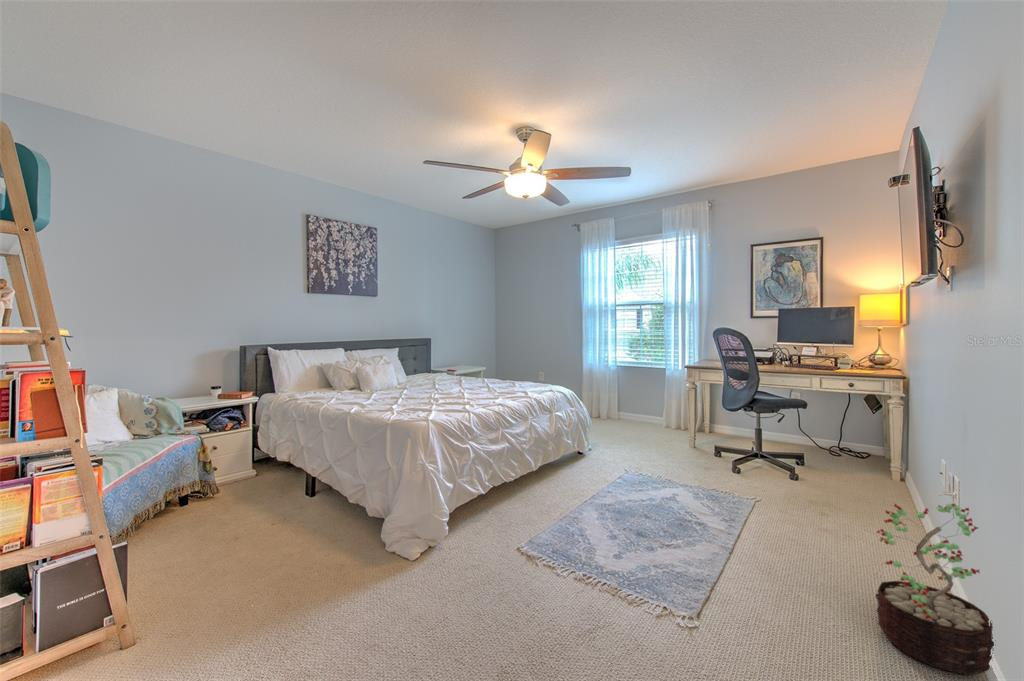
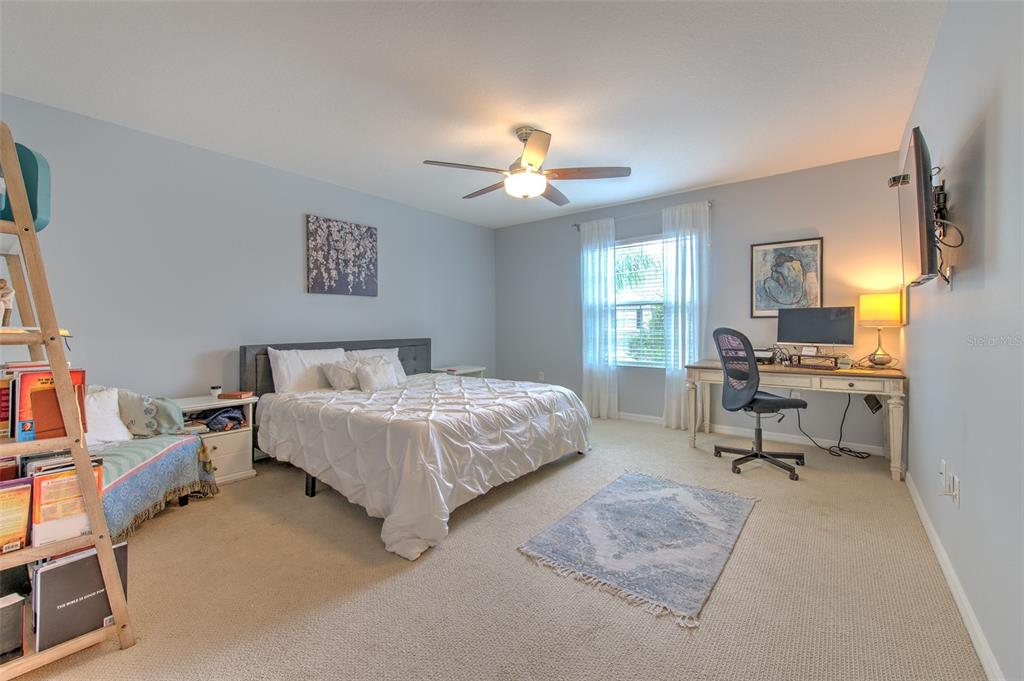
- decorative plant [875,502,995,676]
